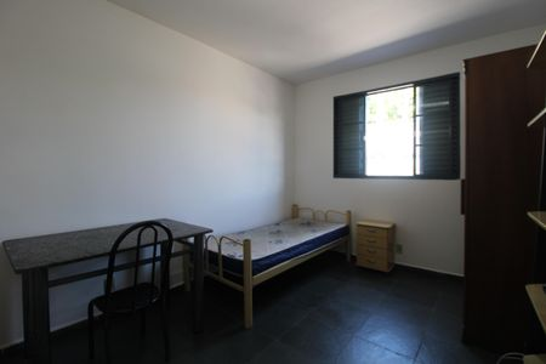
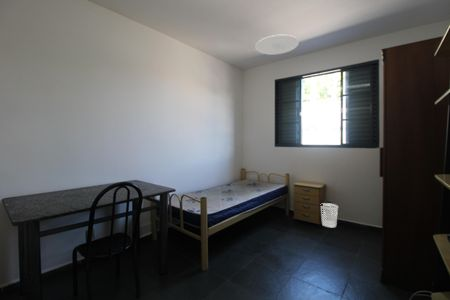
+ wastebasket [320,202,339,228]
+ ceiling light [254,34,300,55]
